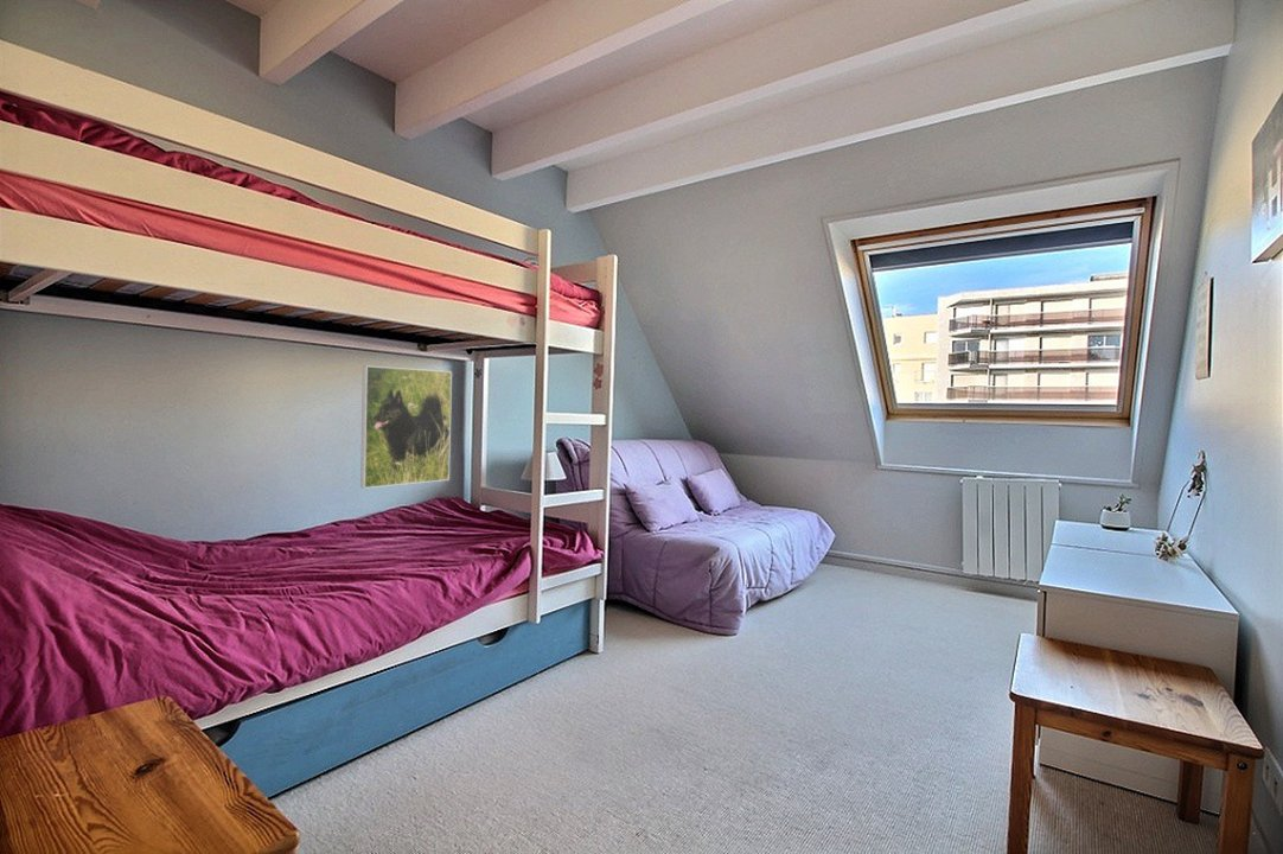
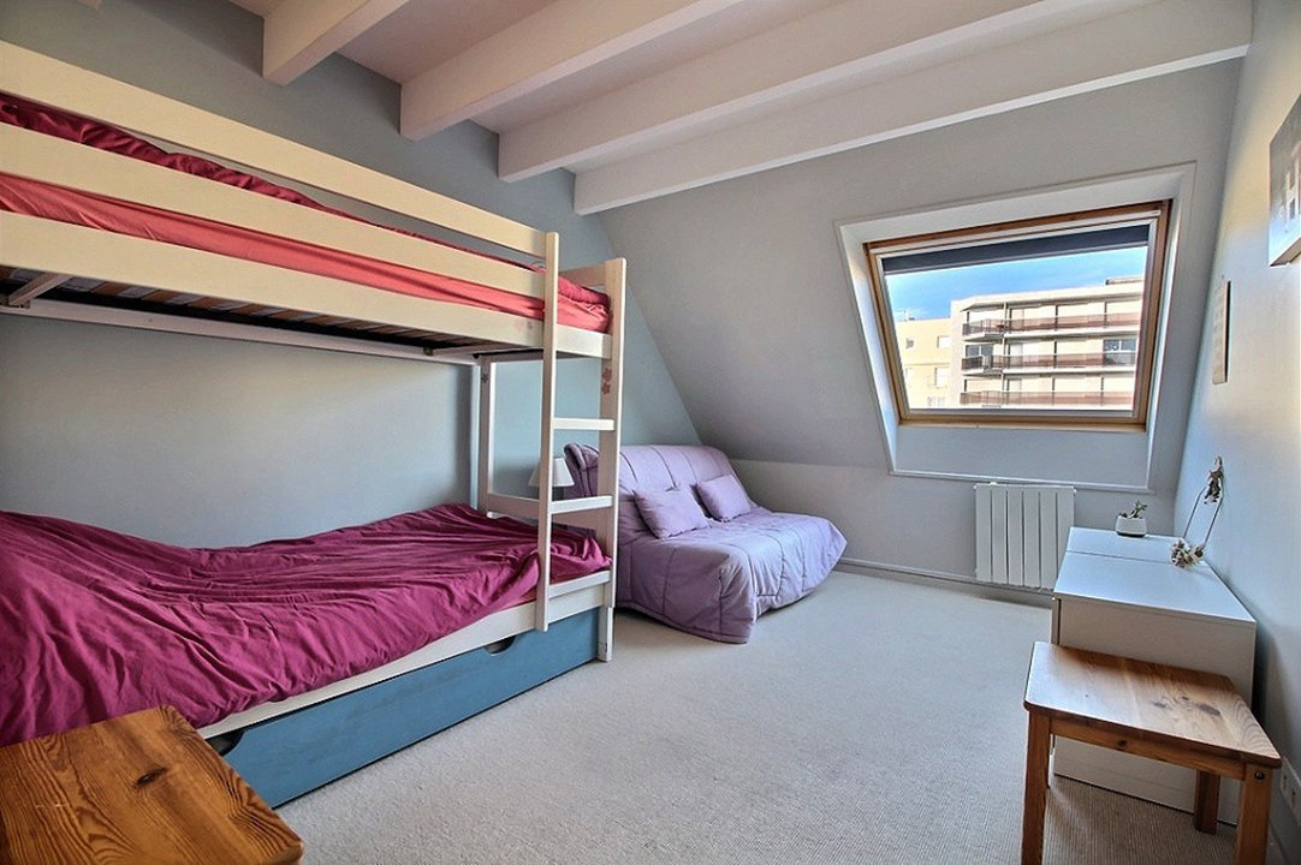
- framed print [359,364,453,490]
